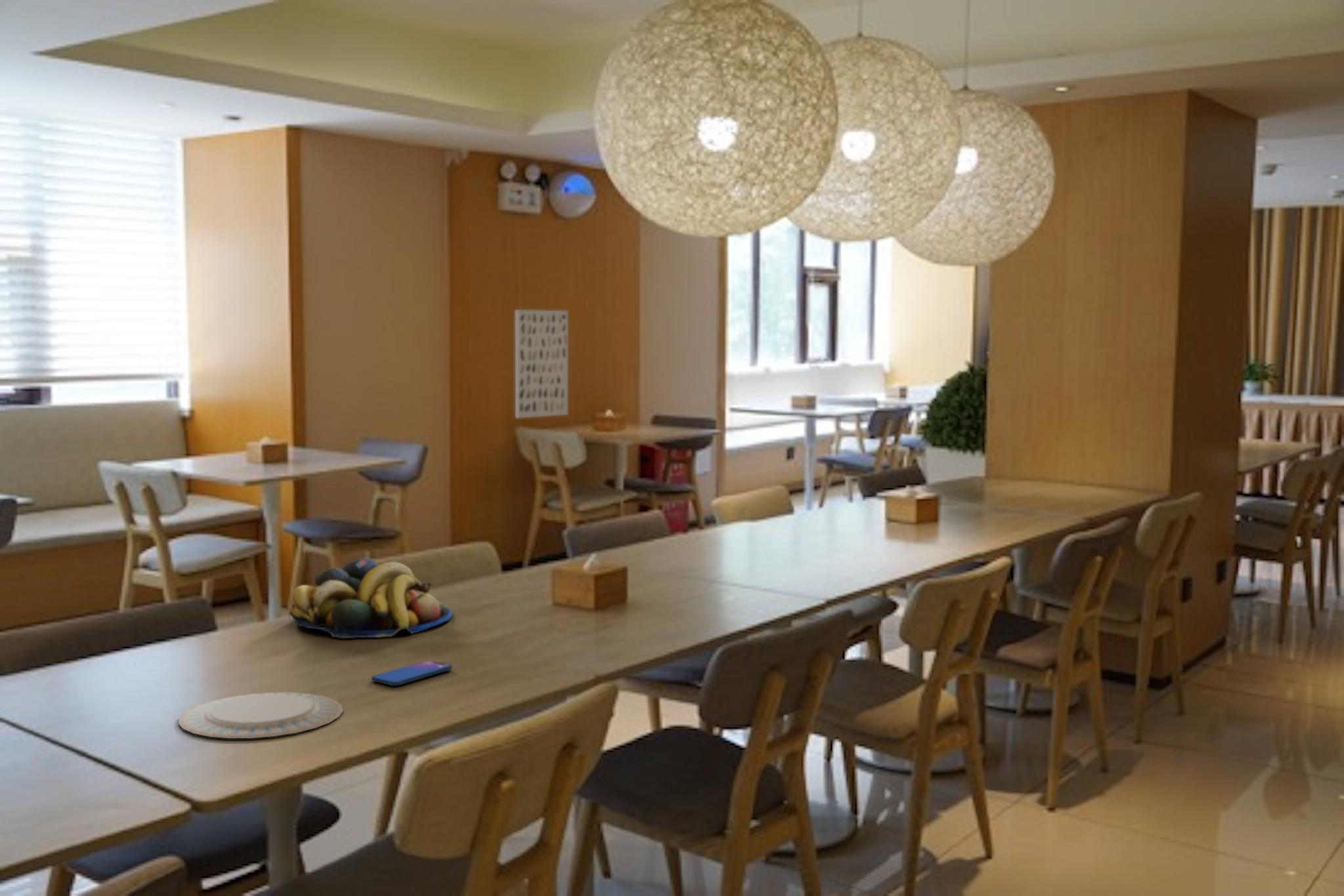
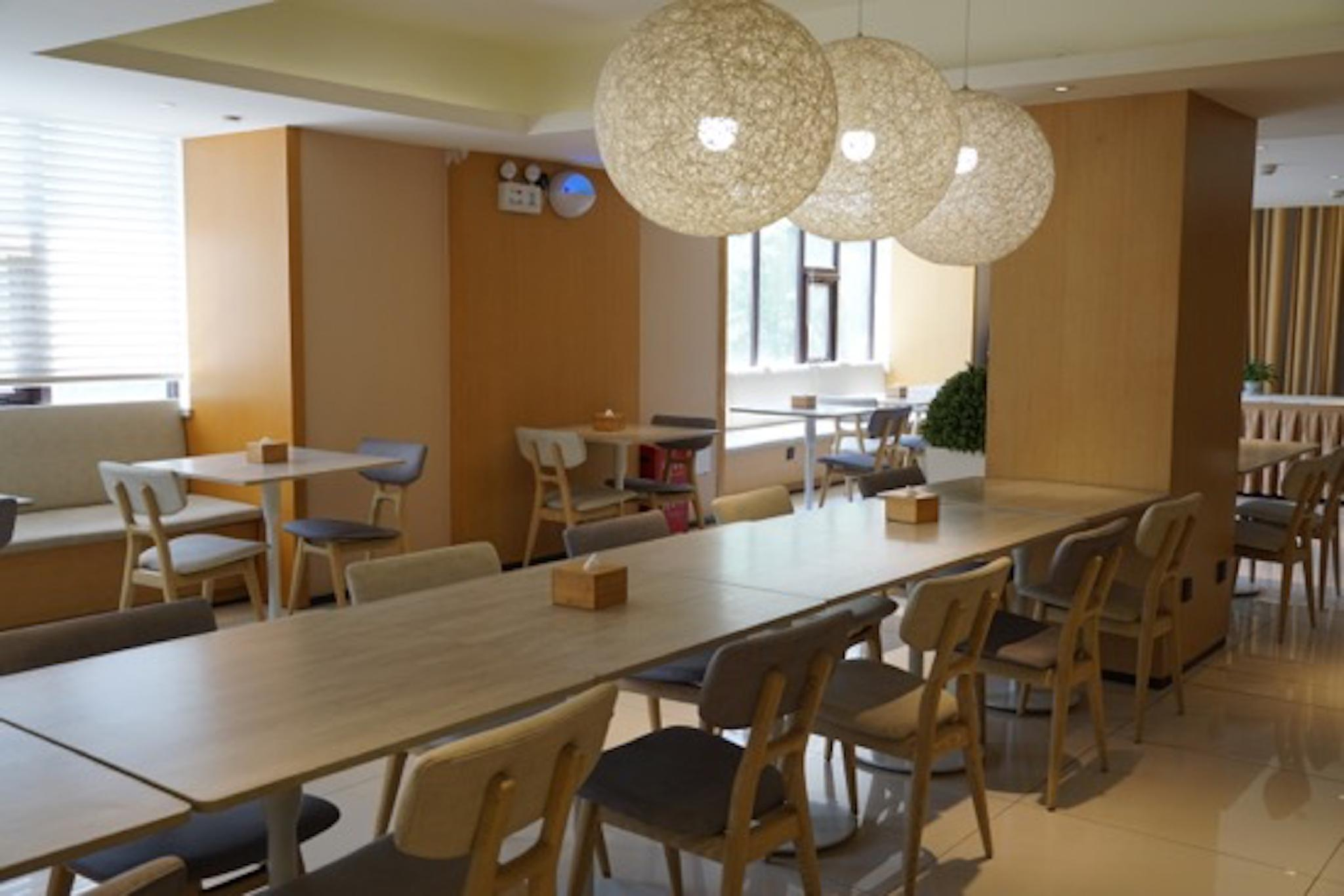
- wall art [515,309,568,419]
- chinaware [178,691,344,739]
- smartphone [371,660,453,686]
- fruit bowl [289,558,453,639]
